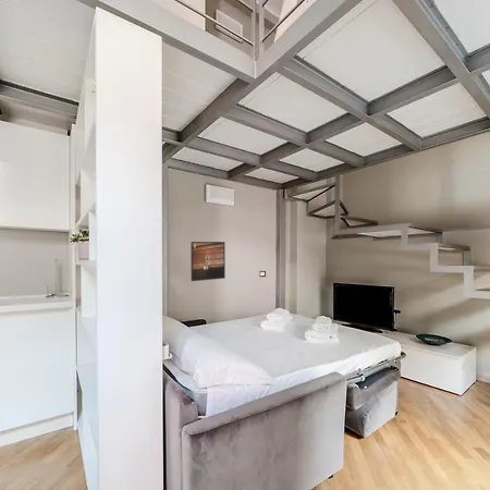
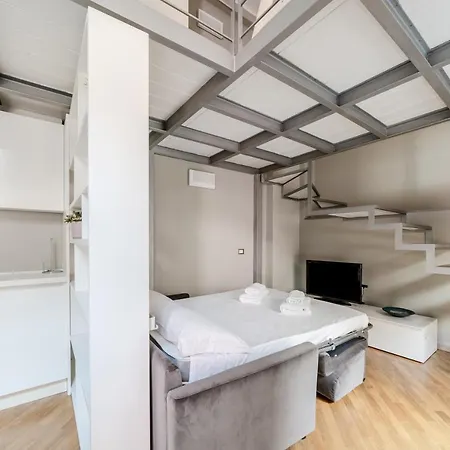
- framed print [189,241,226,282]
